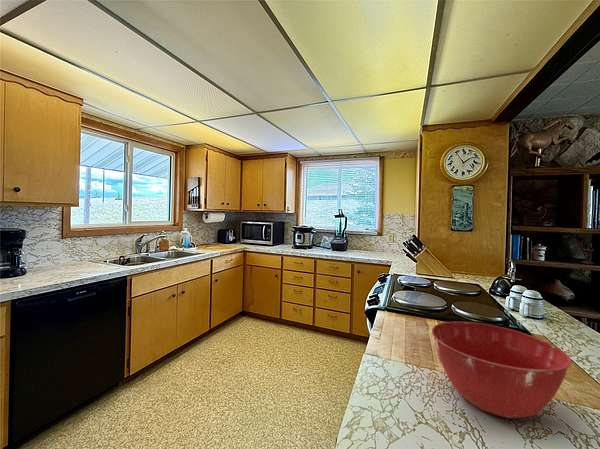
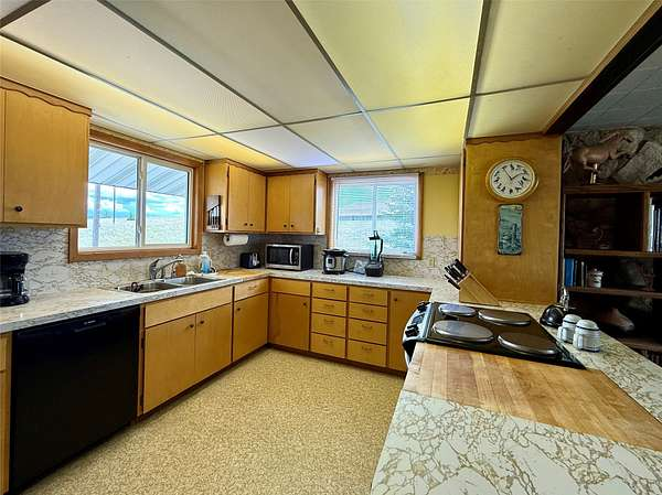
- mixing bowl [431,321,573,419]
